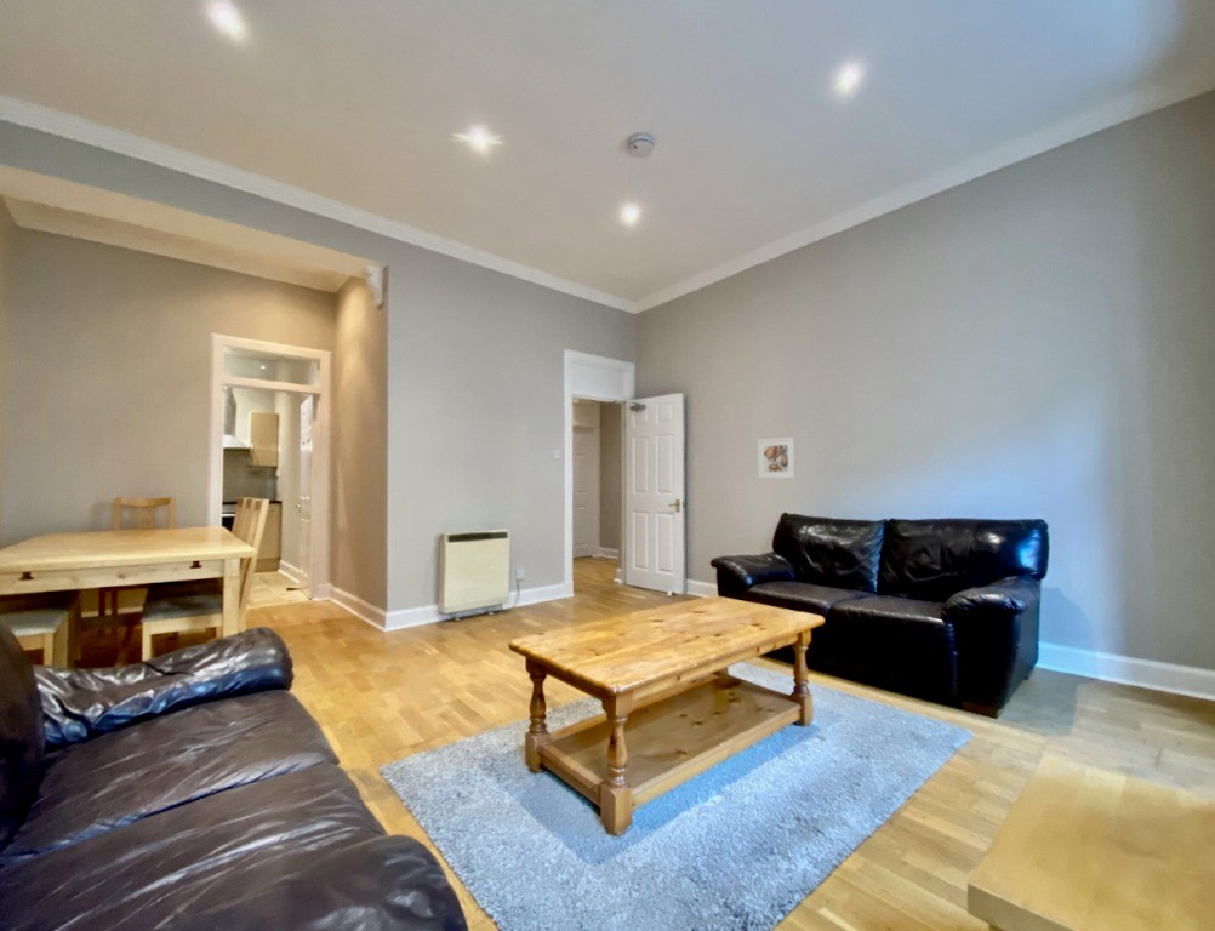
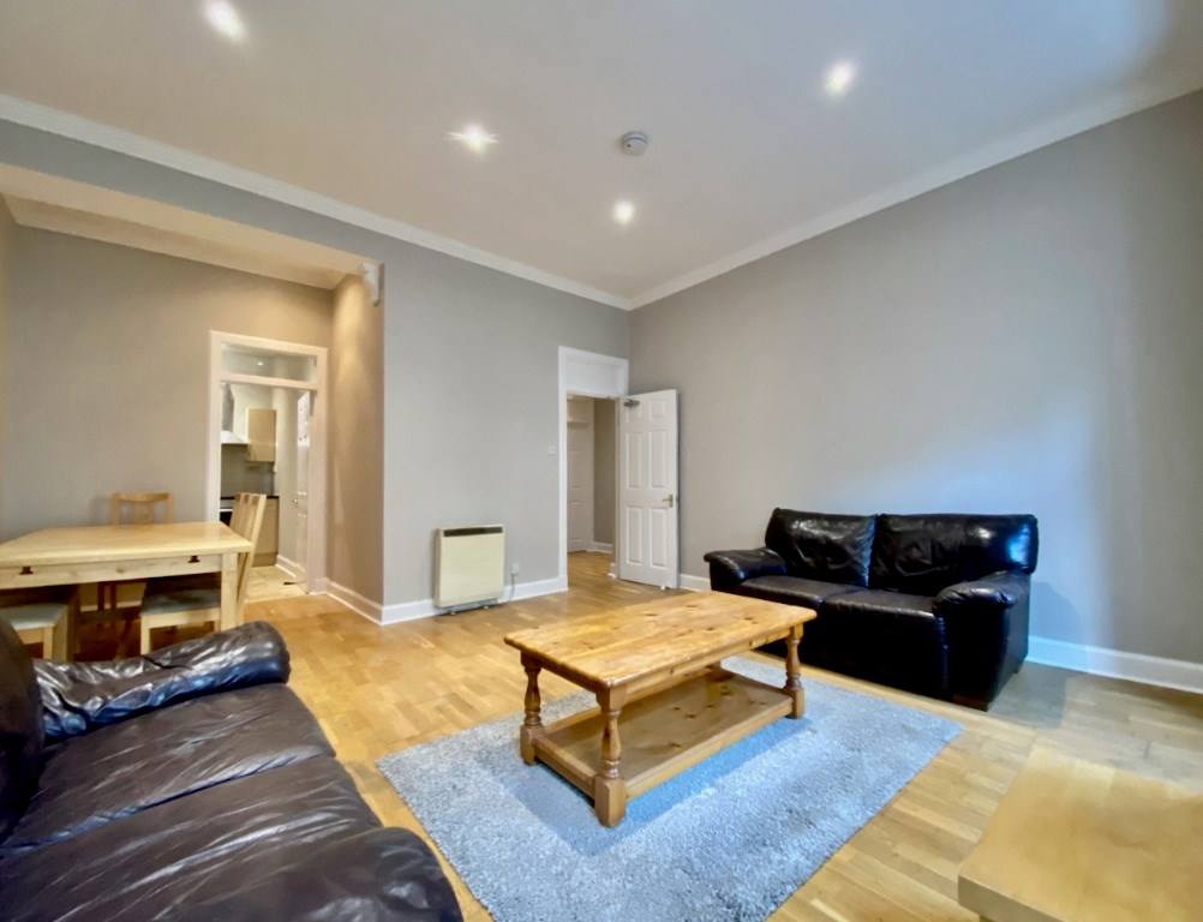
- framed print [757,436,797,480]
